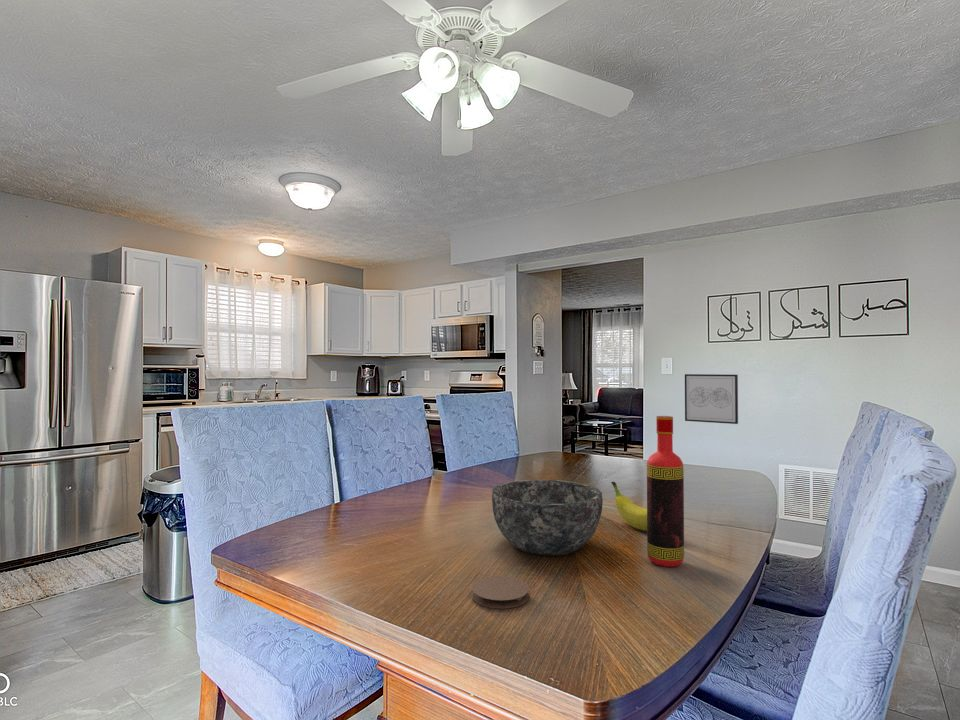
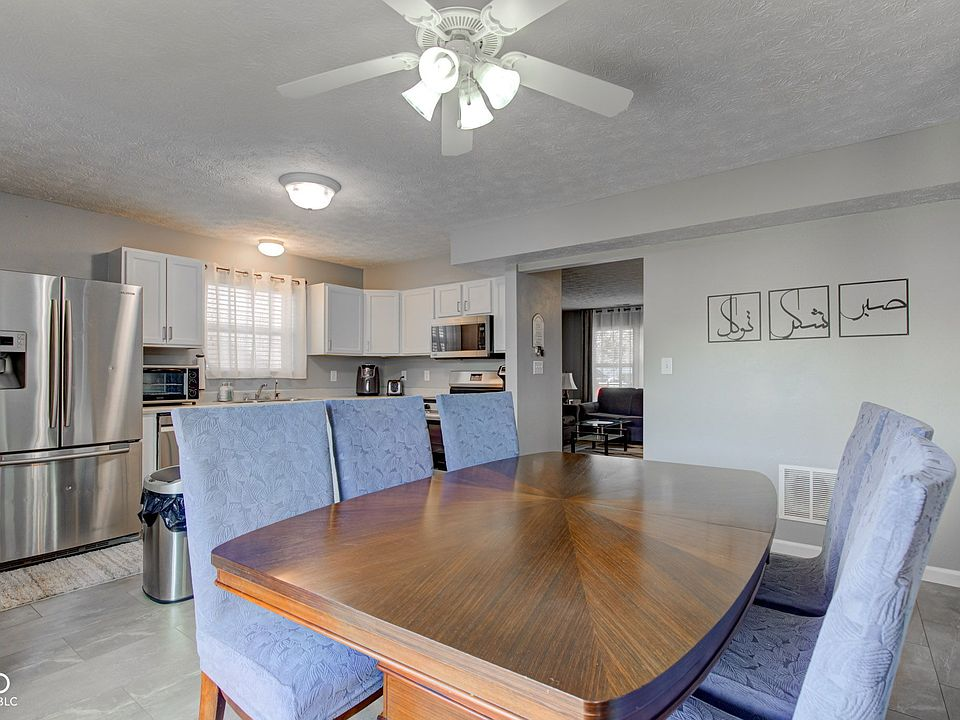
- bowl [491,479,604,557]
- fruit [610,481,647,532]
- wall art [684,373,739,425]
- bottle [646,415,685,568]
- coaster [471,575,530,610]
